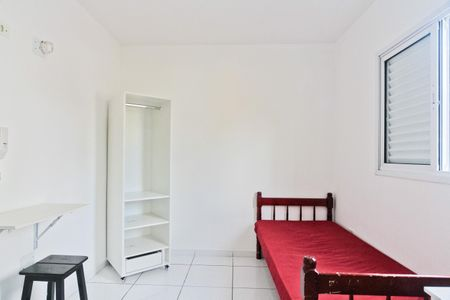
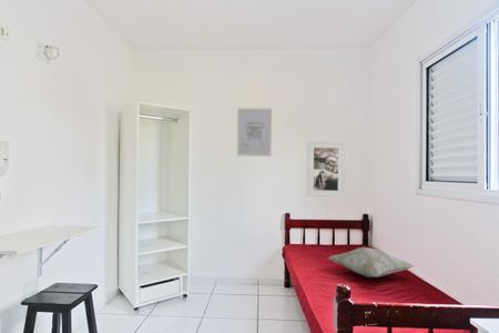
+ wall art [236,108,273,158]
+ decorative pillow [327,246,415,279]
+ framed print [306,140,346,198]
